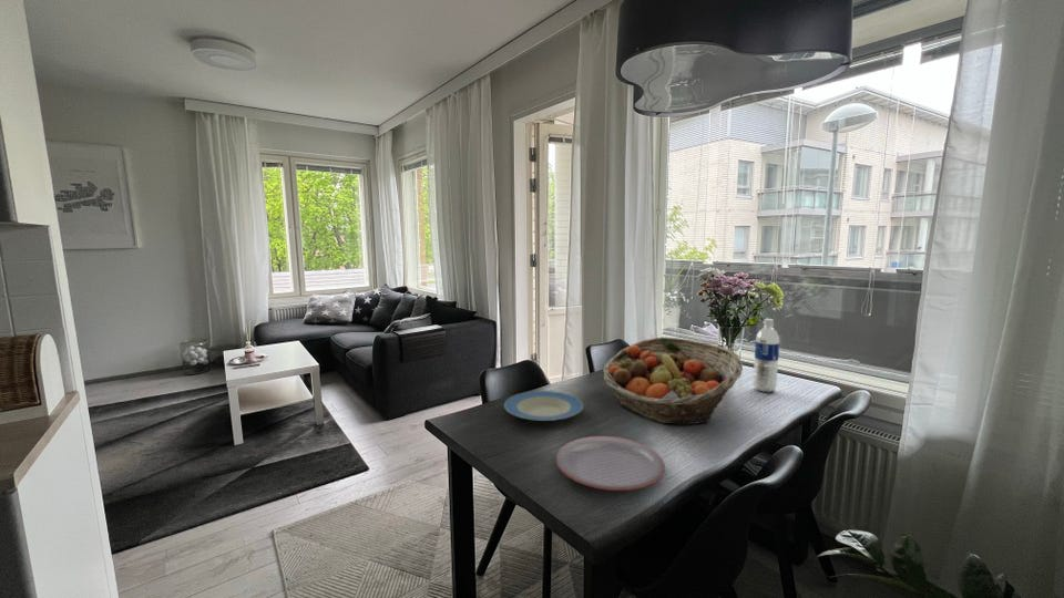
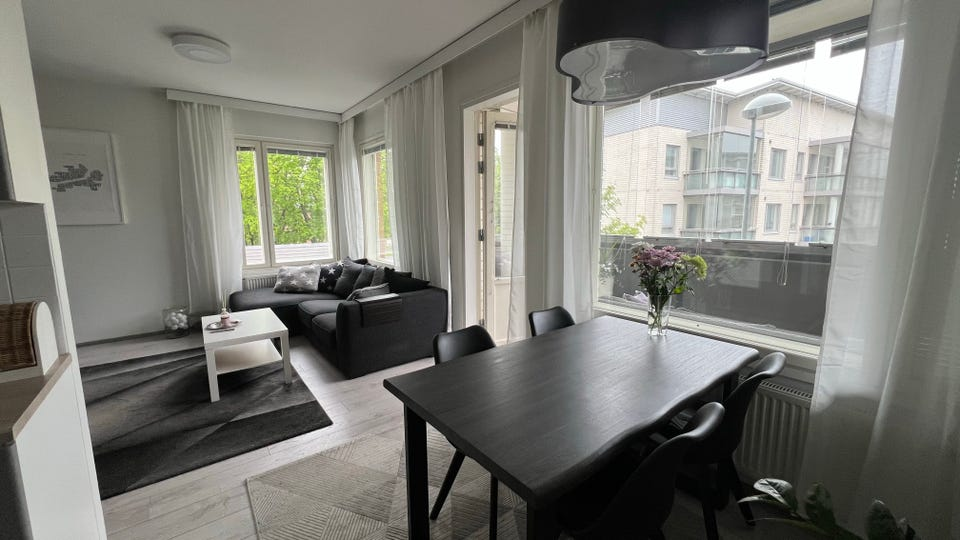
- fruit basket [602,337,744,425]
- plate [503,390,584,422]
- plate [555,435,666,492]
- water bottle [753,318,780,393]
